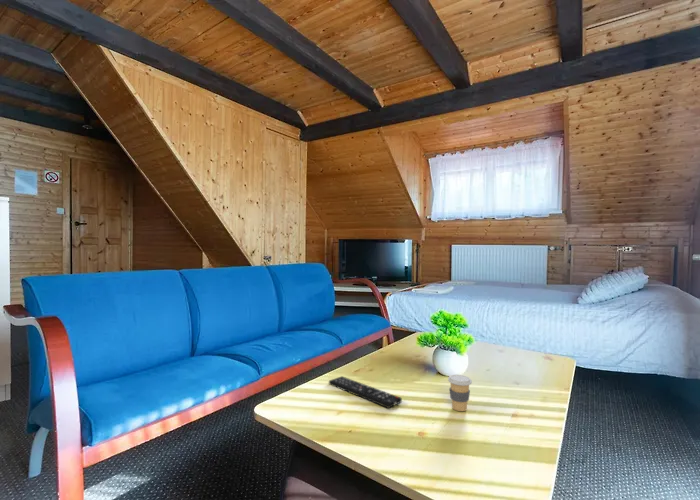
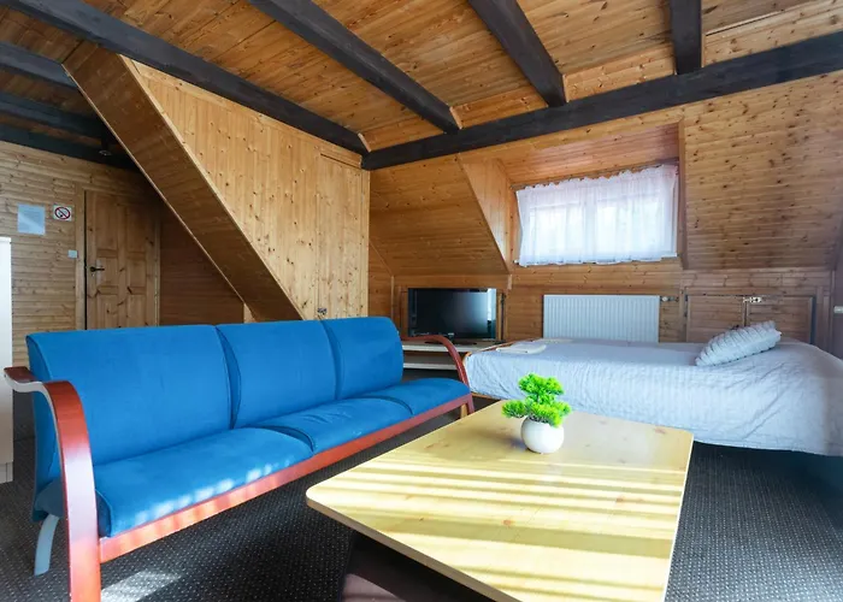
- remote control [328,375,403,409]
- coffee cup [447,374,473,412]
